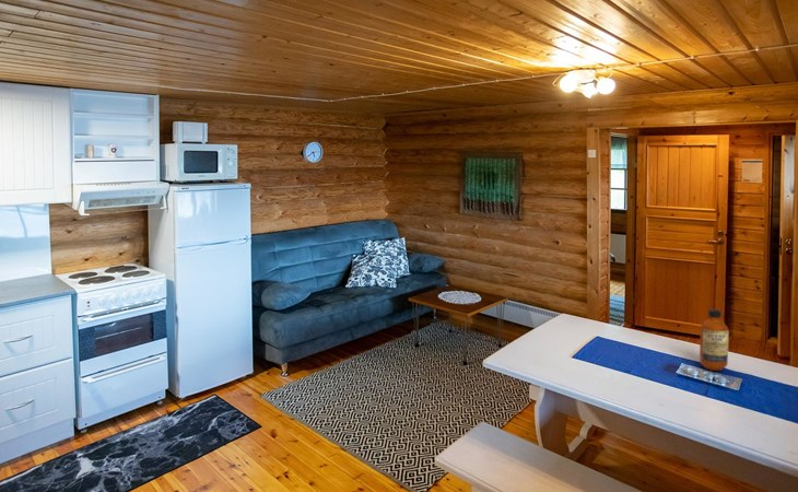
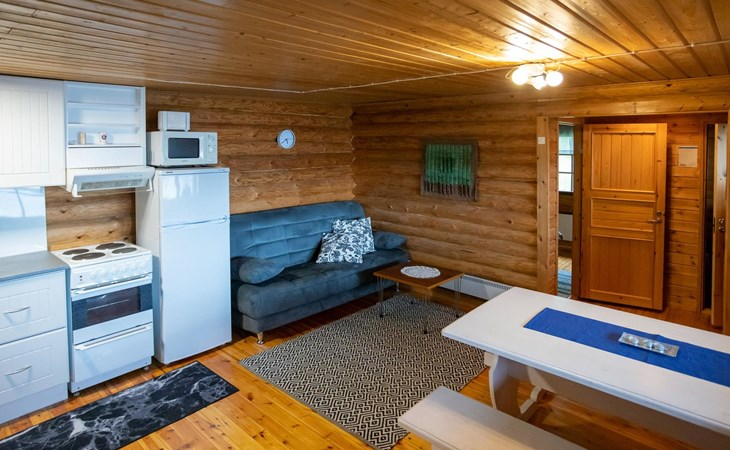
- bottle [699,308,730,372]
